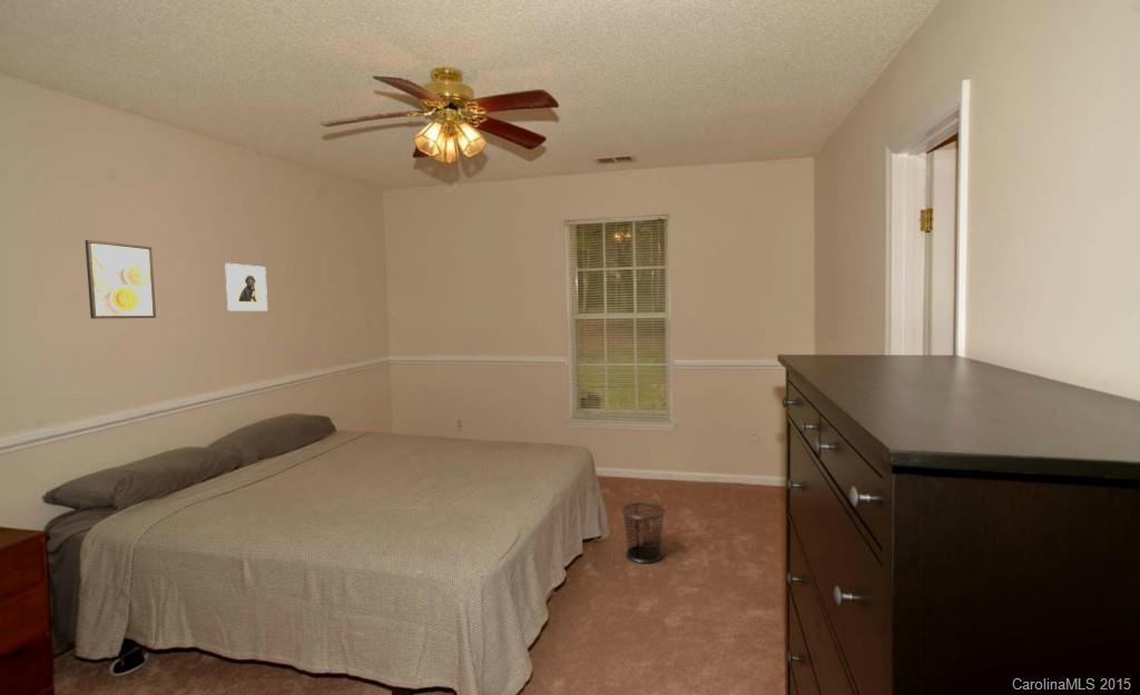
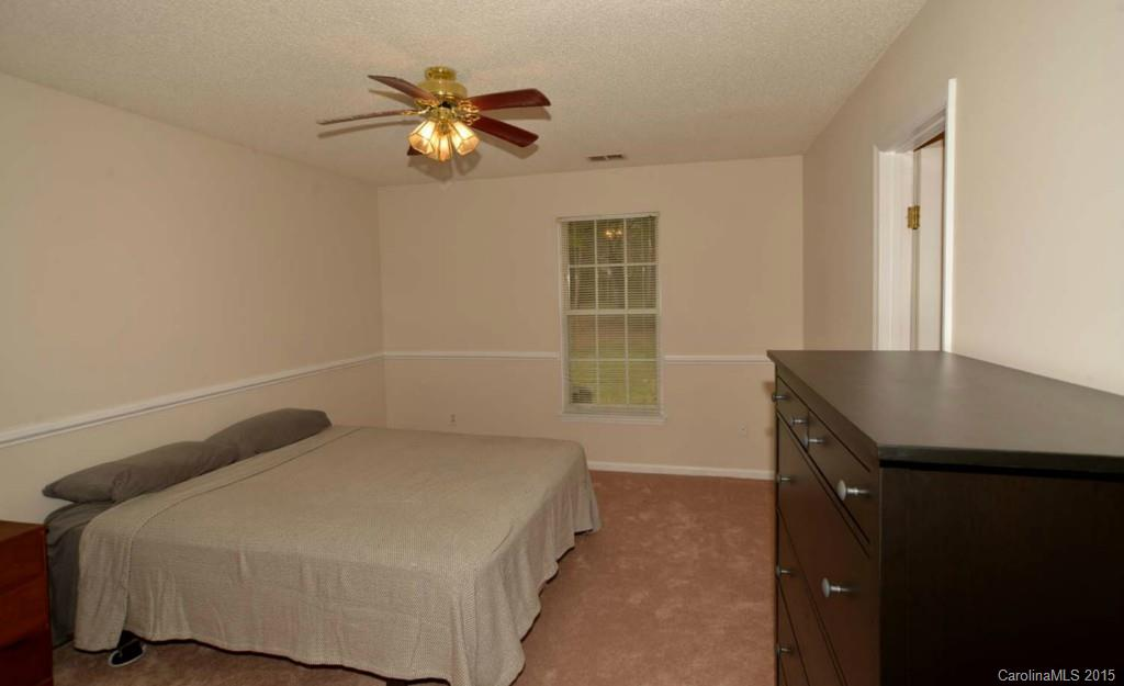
- waste bin [620,502,667,564]
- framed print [224,262,268,311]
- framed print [83,239,157,320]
